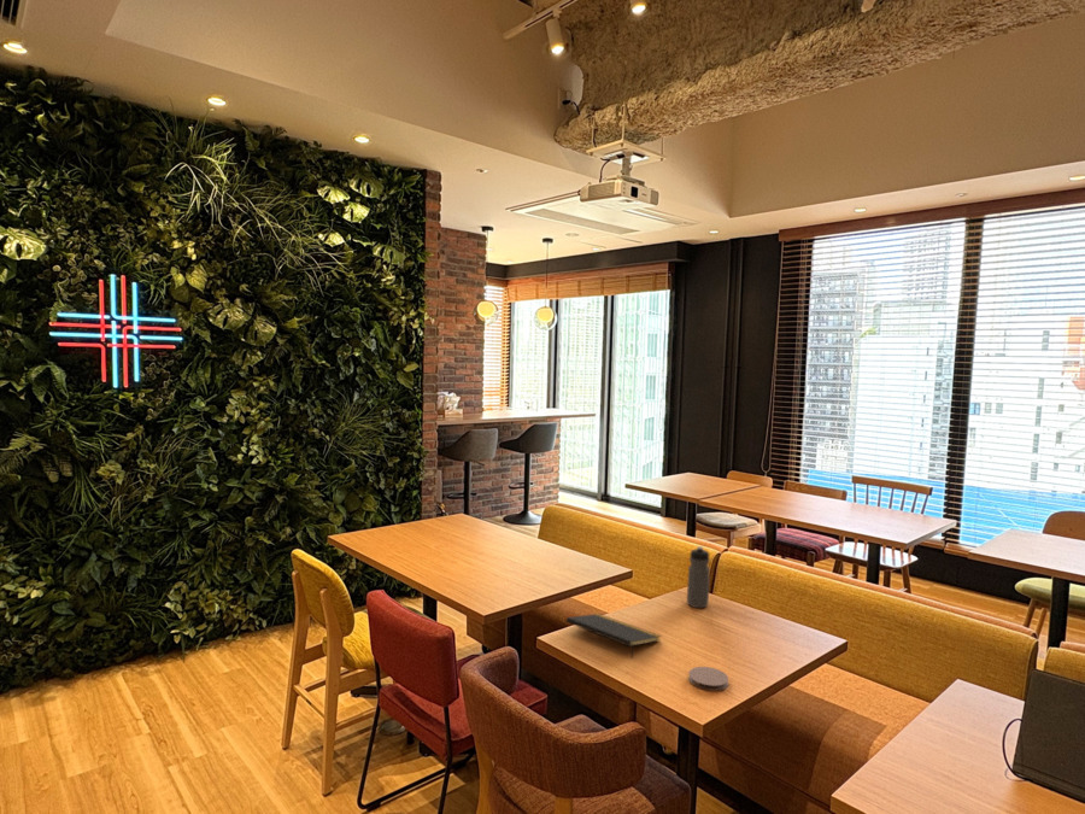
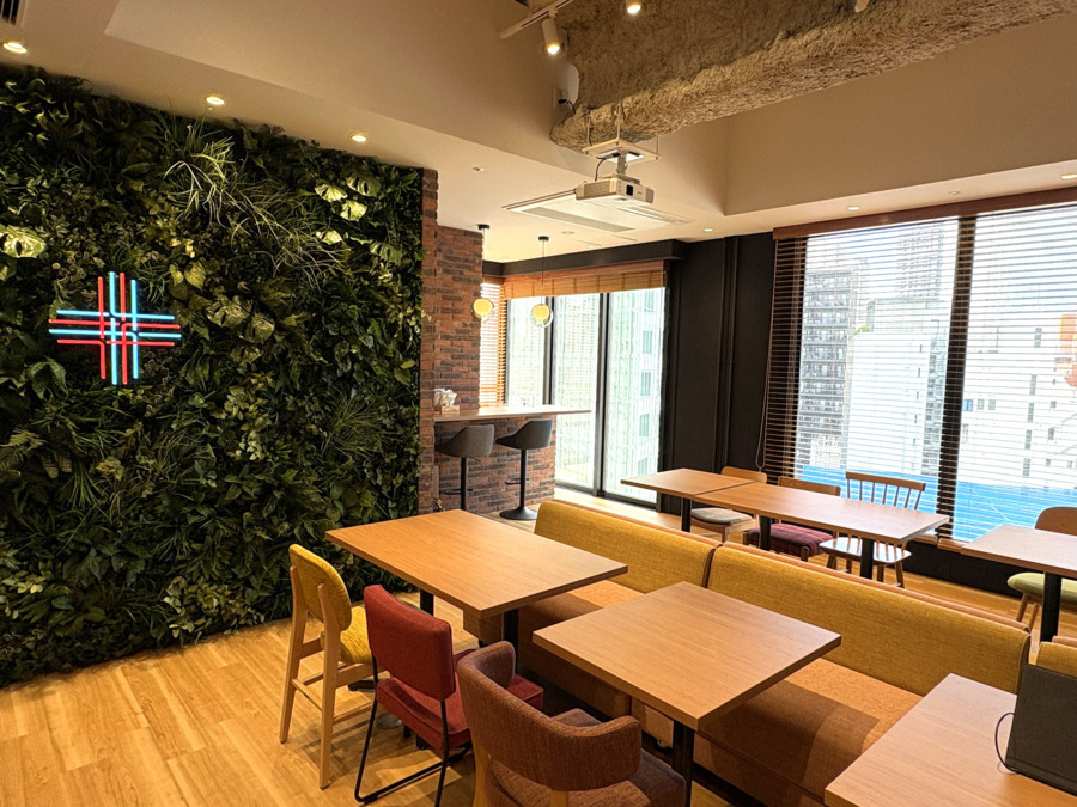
- coaster [687,666,729,692]
- water bottle [686,545,711,609]
- notepad [565,613,663,660]
